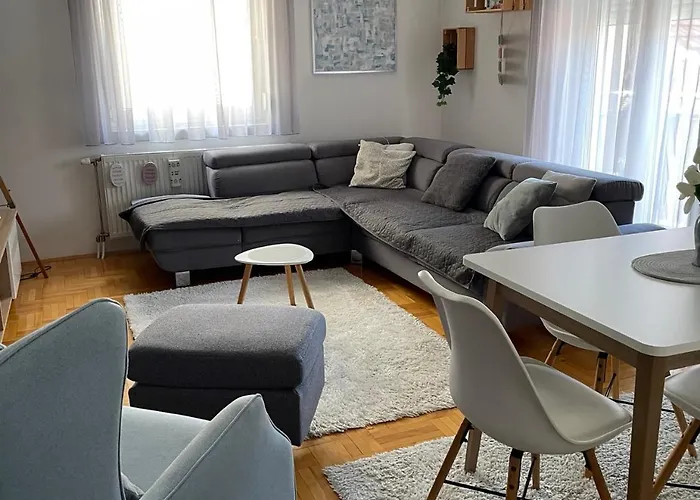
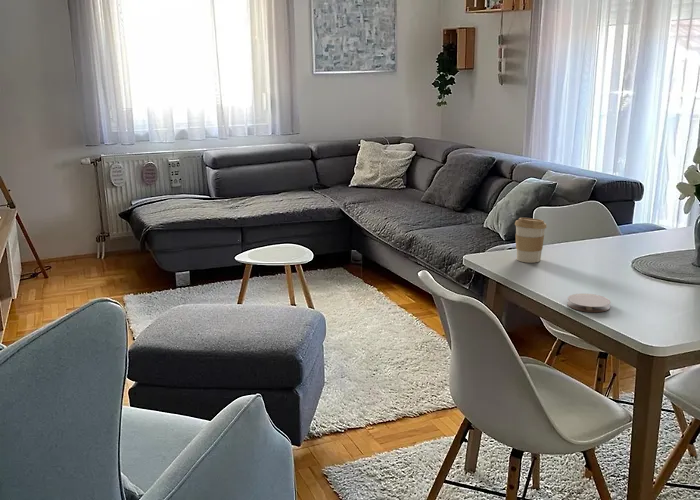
+ coffee cup [514,217,548,264]
+ coaster [566,293,612,313]
